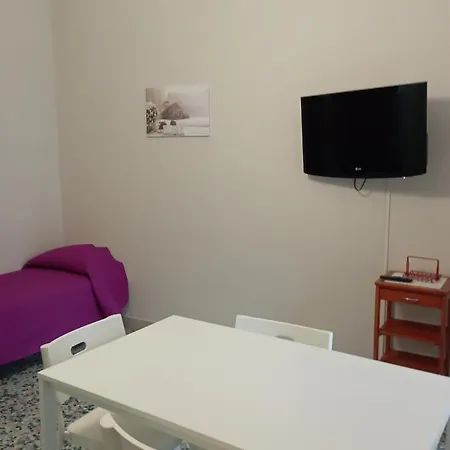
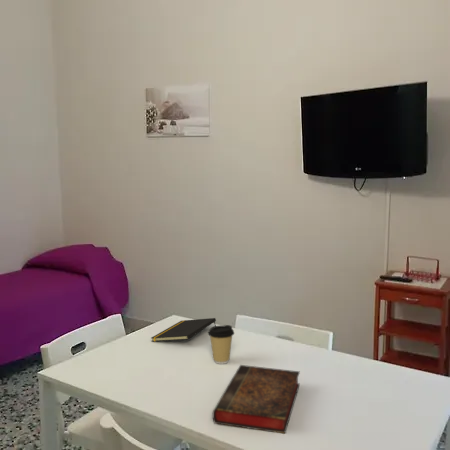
+ notepad [151,317,217,342]
+ book [212,364,301,435]
+ coffee cup [207,324,235,365]
